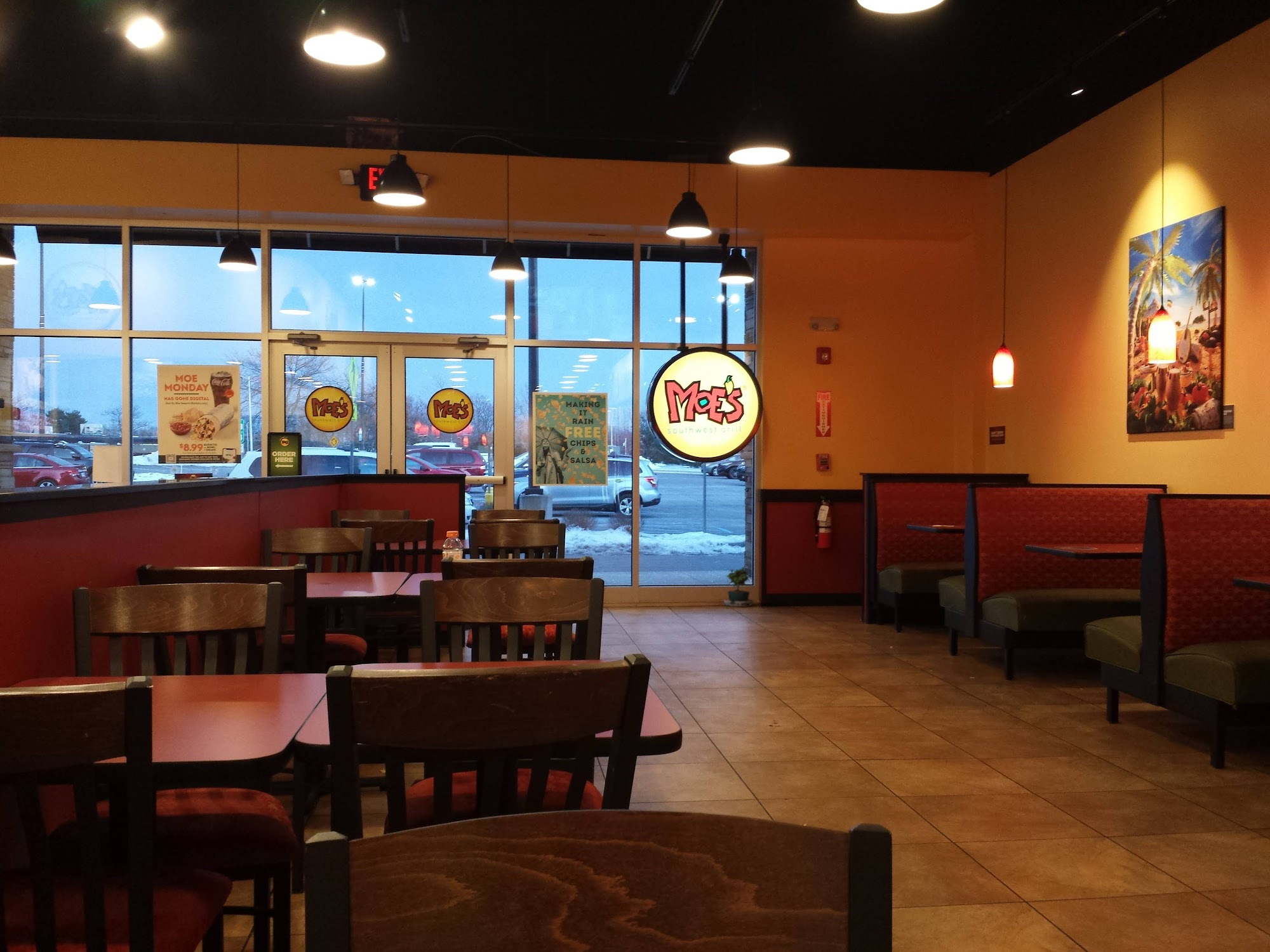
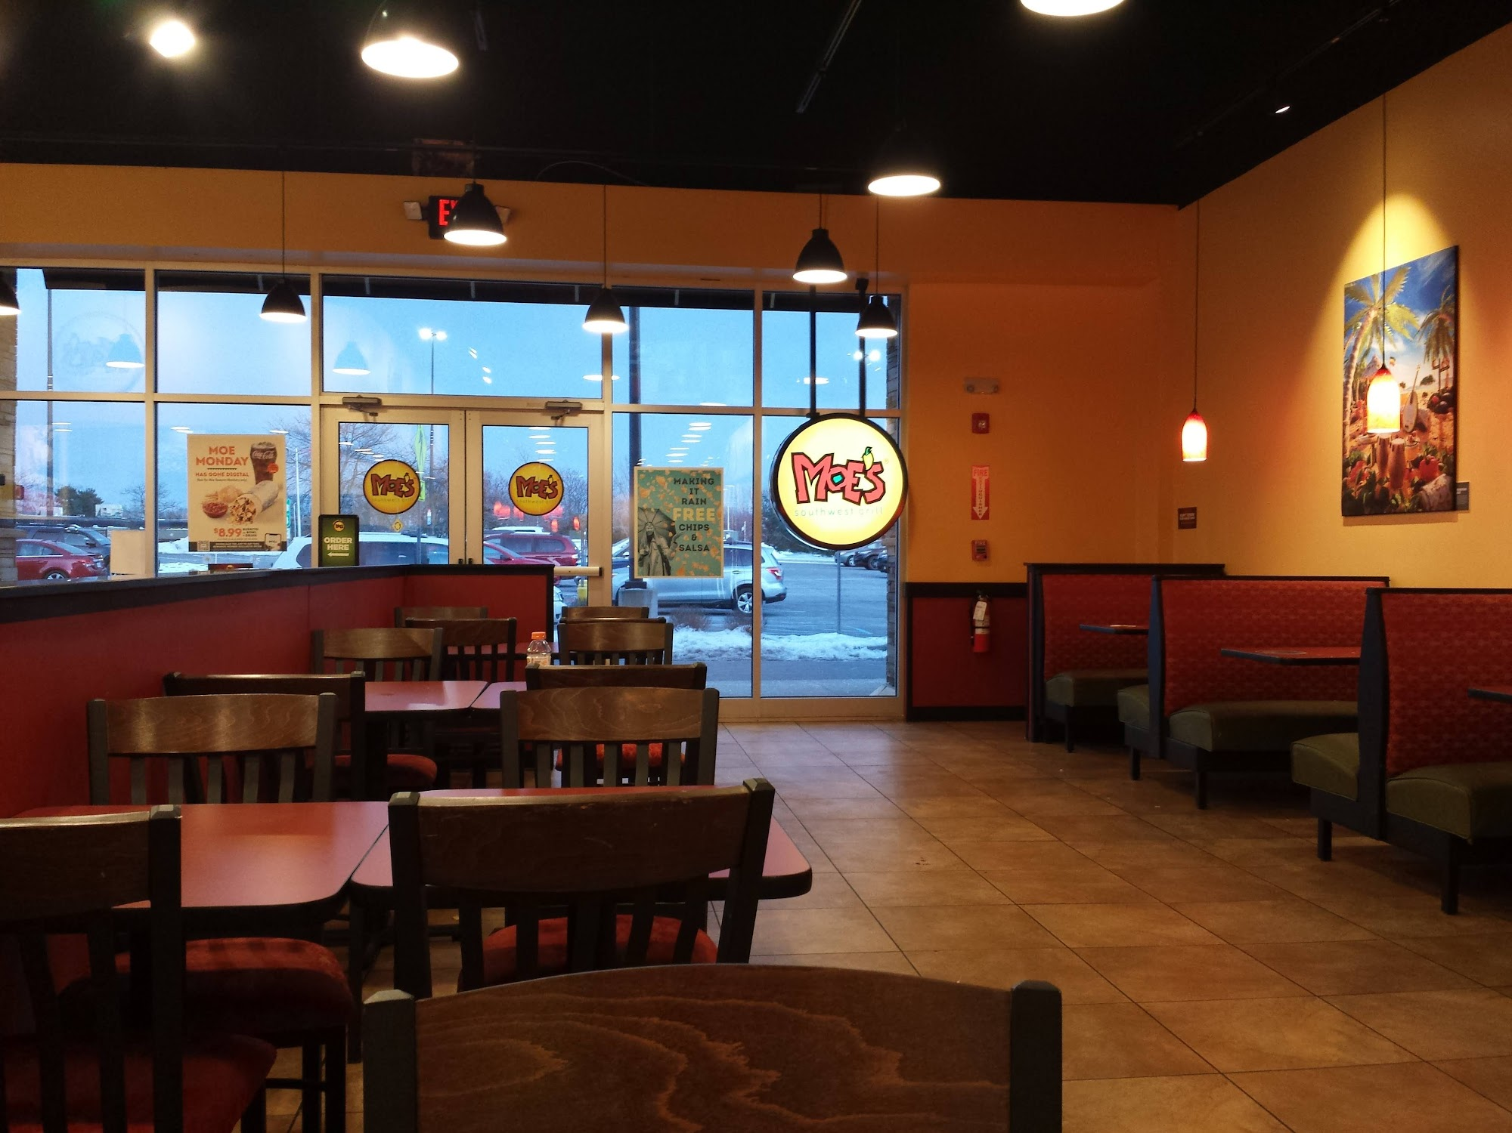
- potted plant [723,565,754,609]
